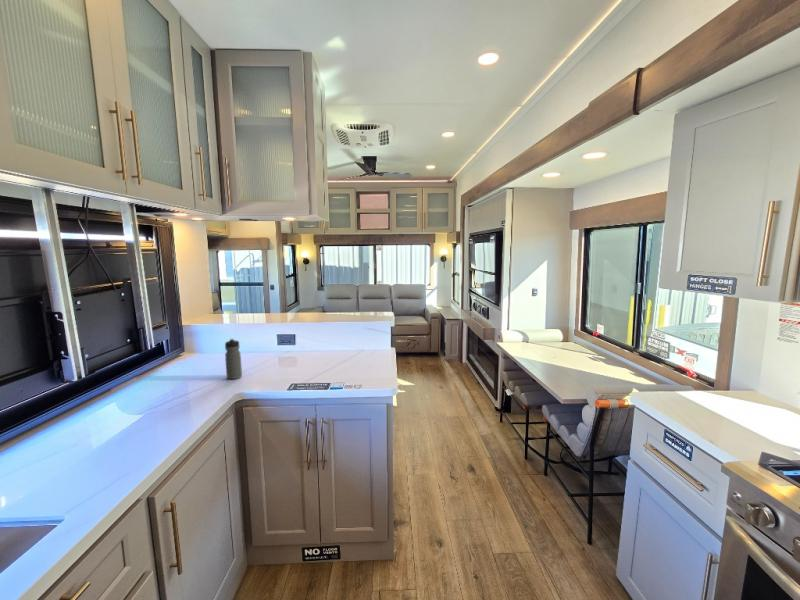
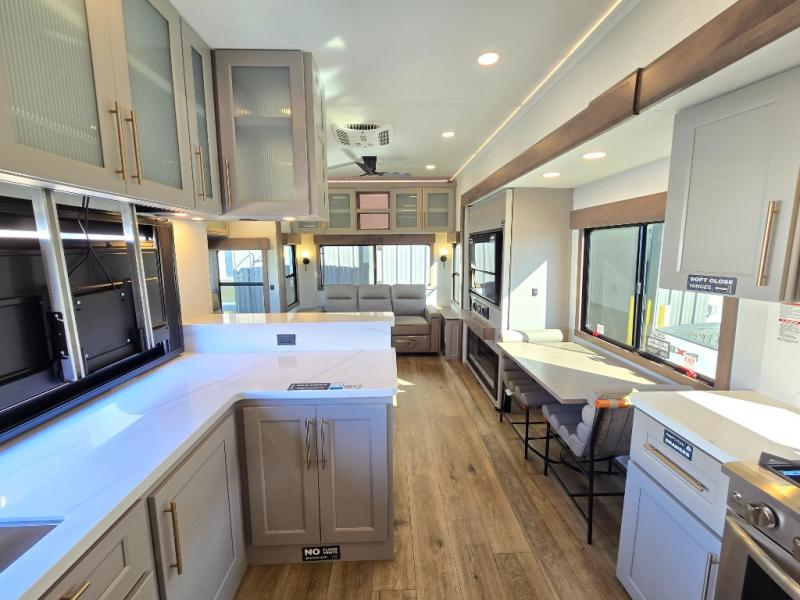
- water bottle [224,338,243,380]
